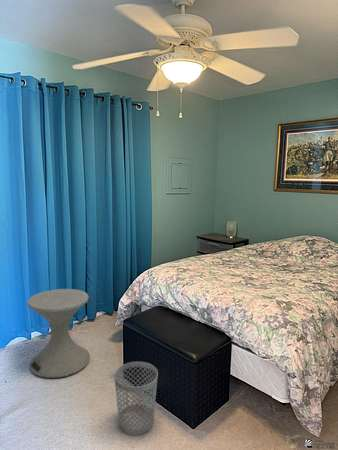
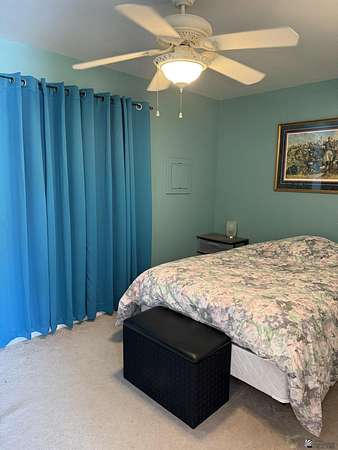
- wastebasket [113,361,159,436]
- side table [27,288,91,379]
